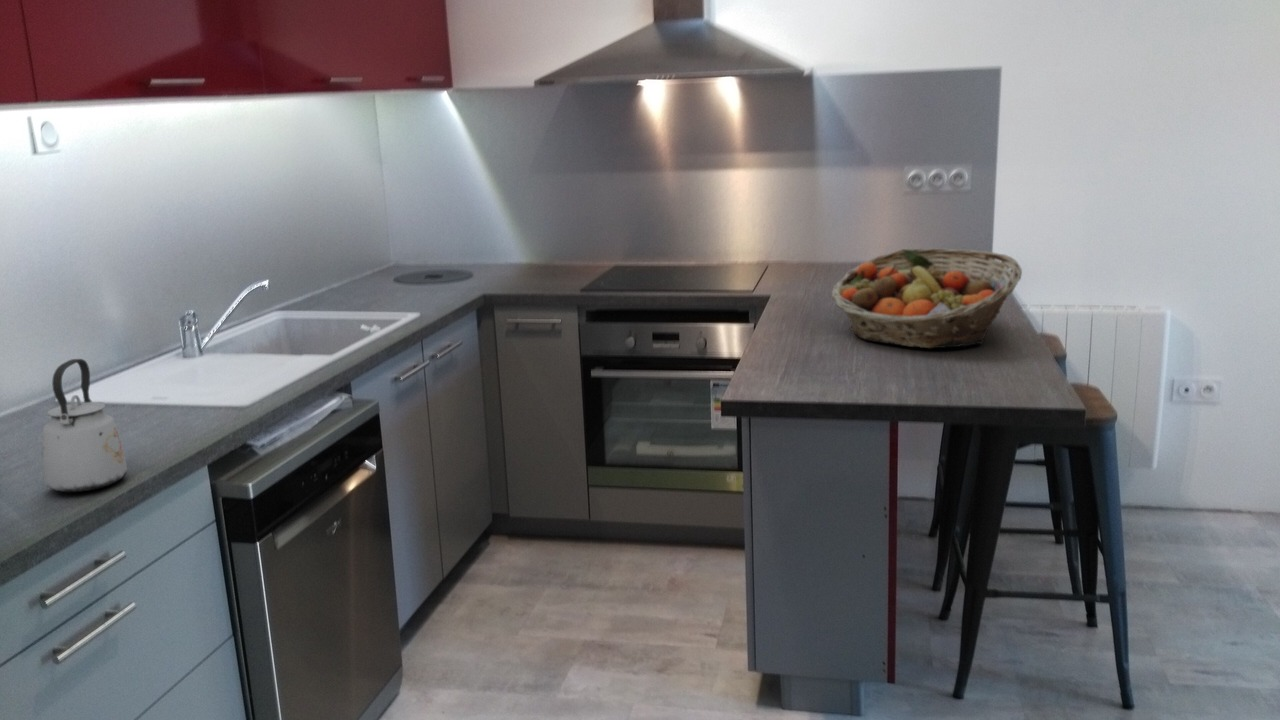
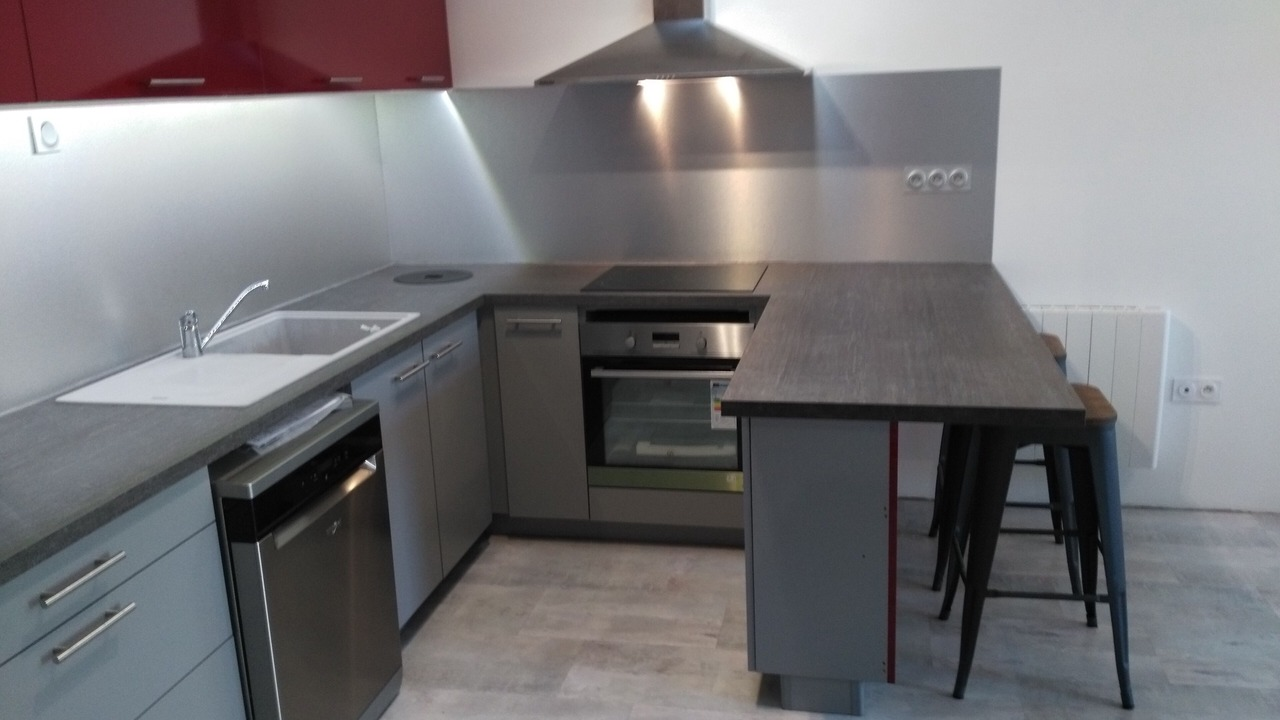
- fruit basket [830,247,1023,349]
- kettle [42,358,128,493]
